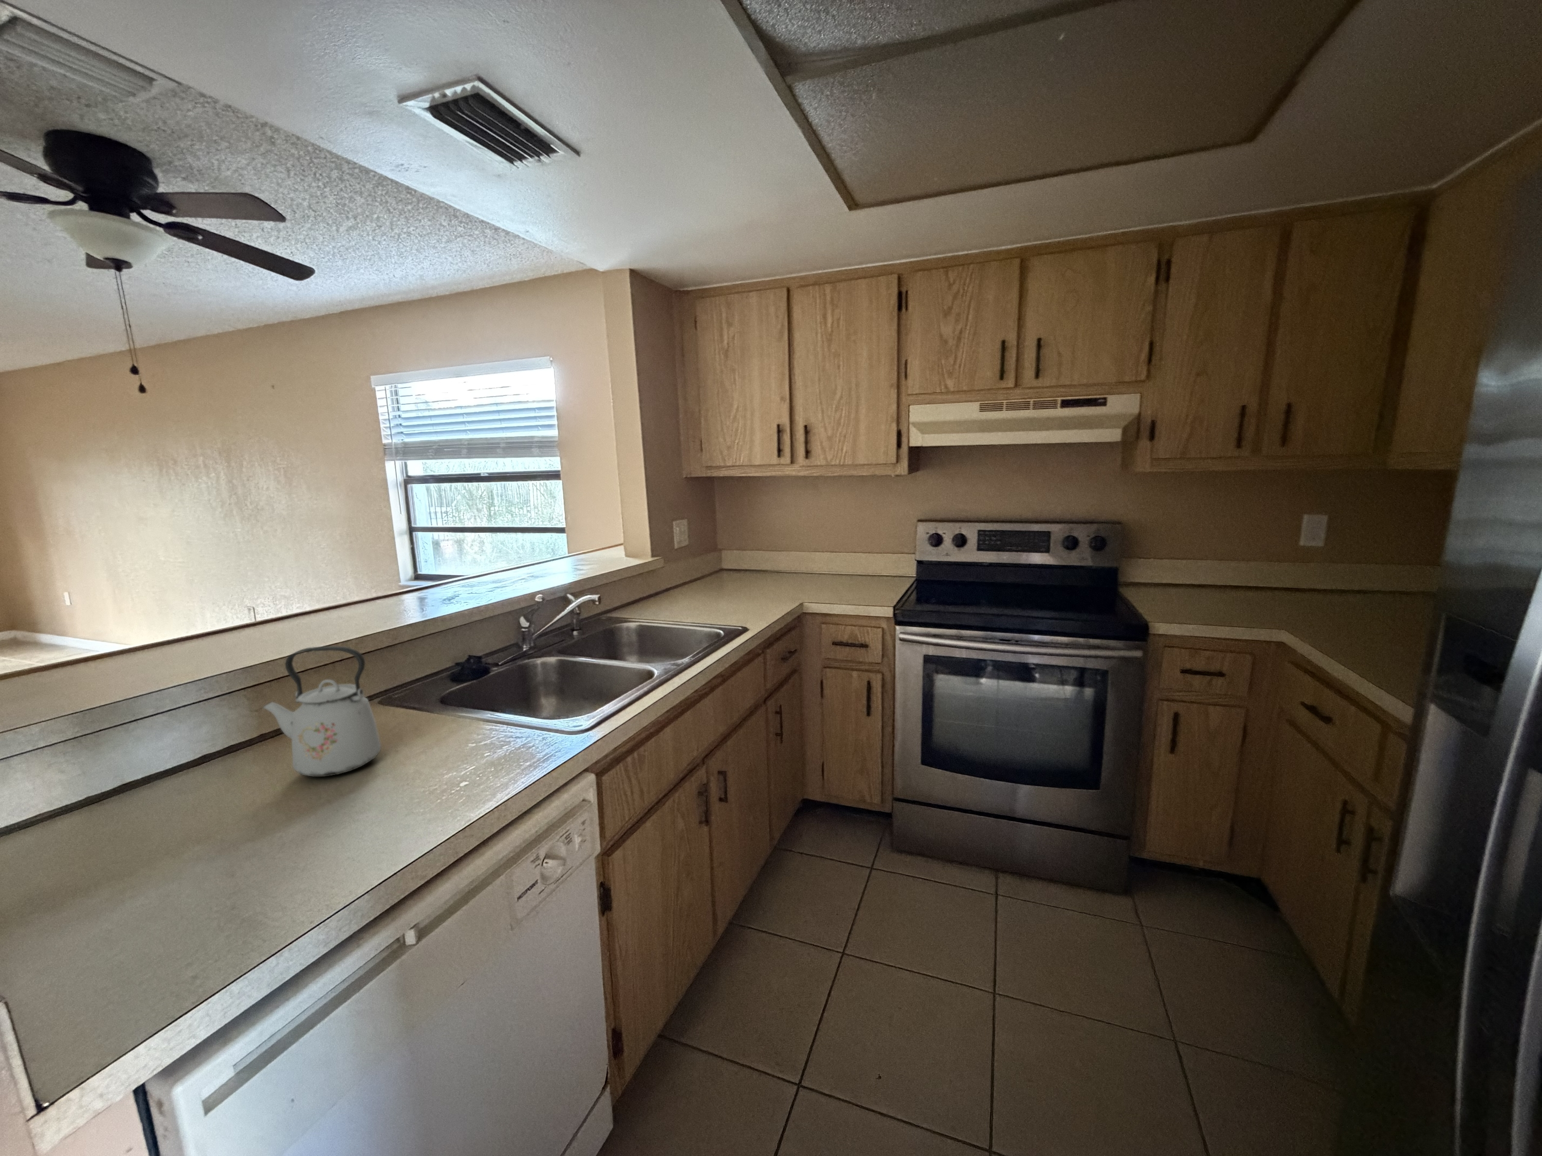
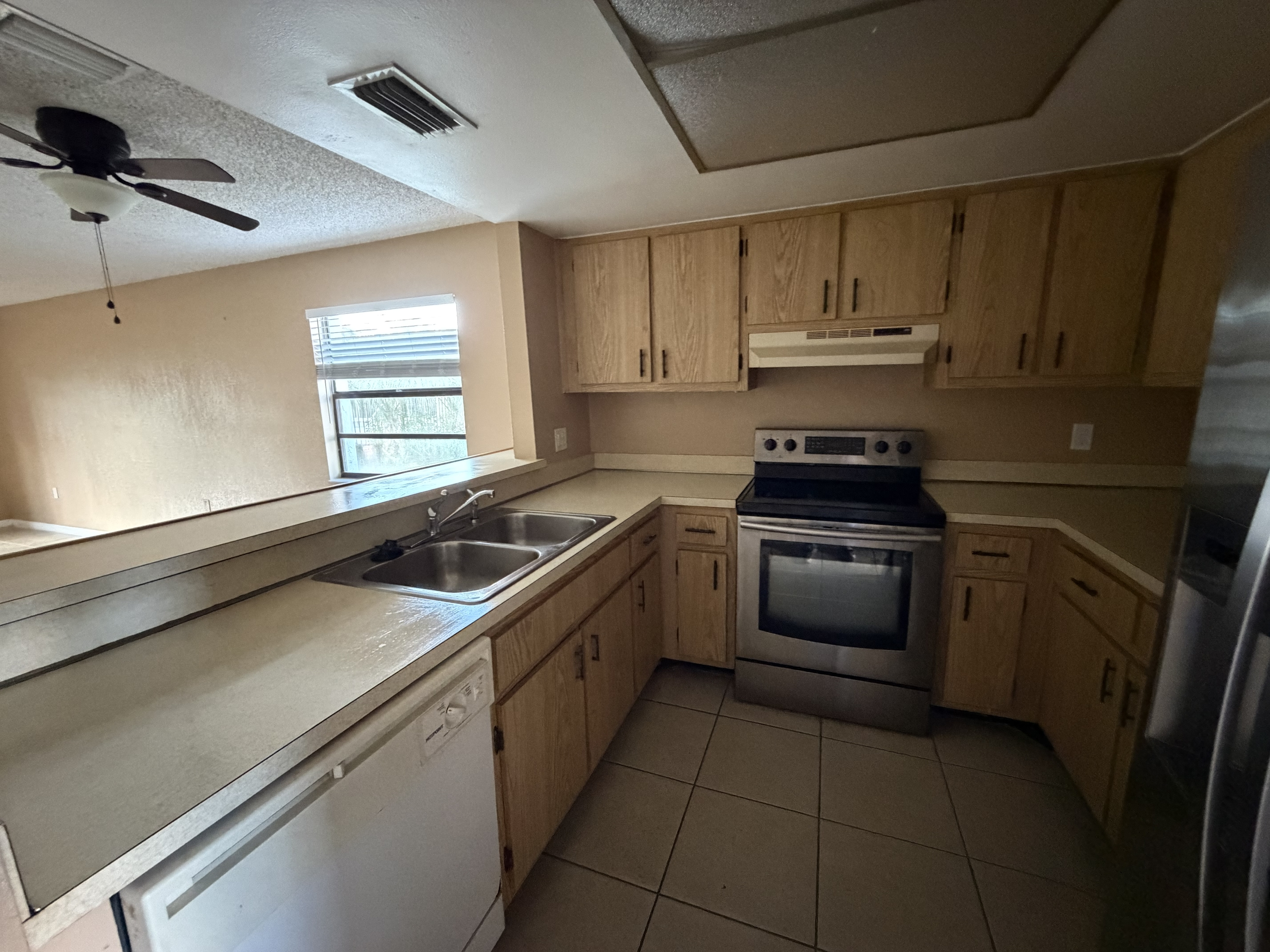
- kettle [261,646,382,777]
